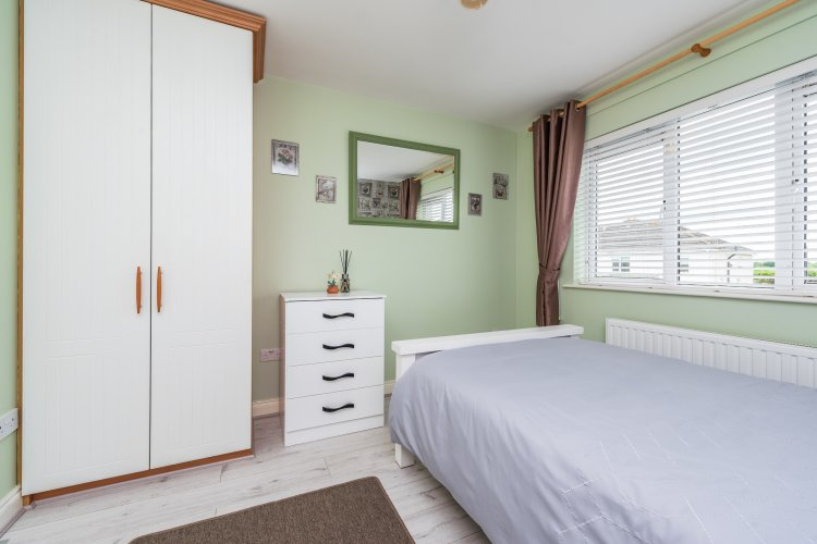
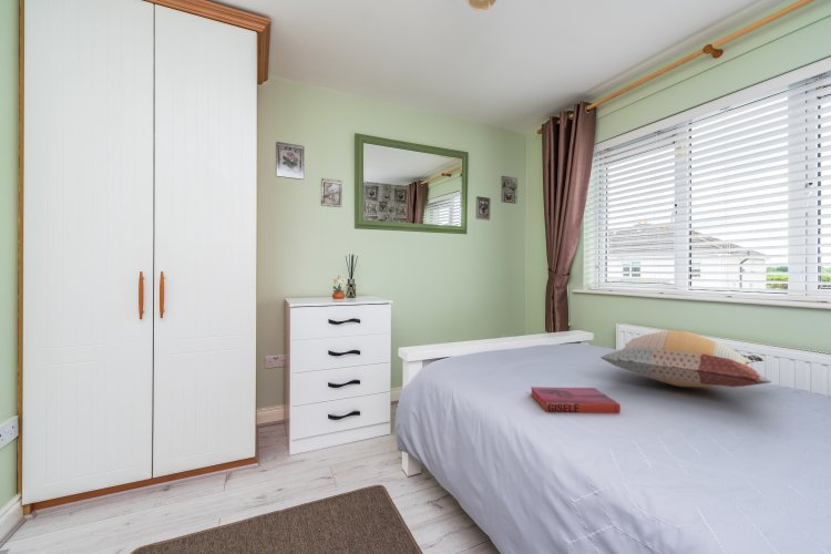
+ decorative pillow [599,329,772,389]
+ hardback book [530,386,622,414]
